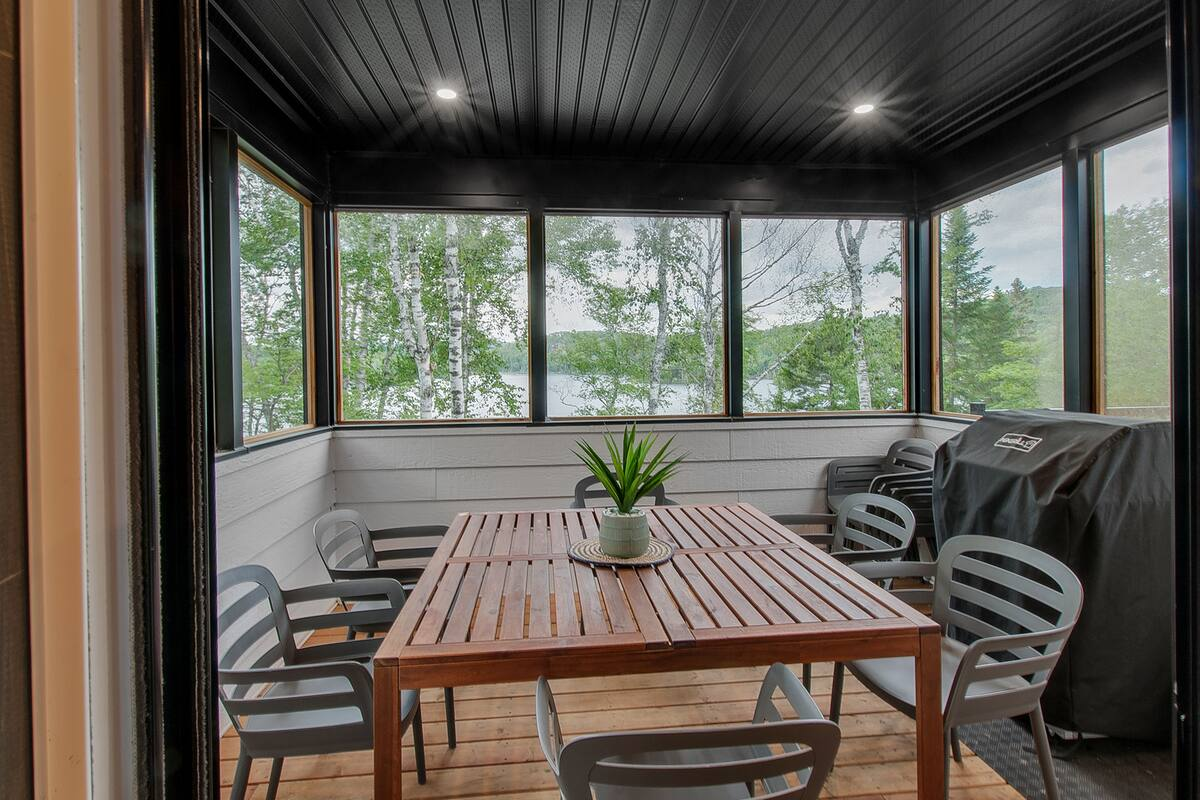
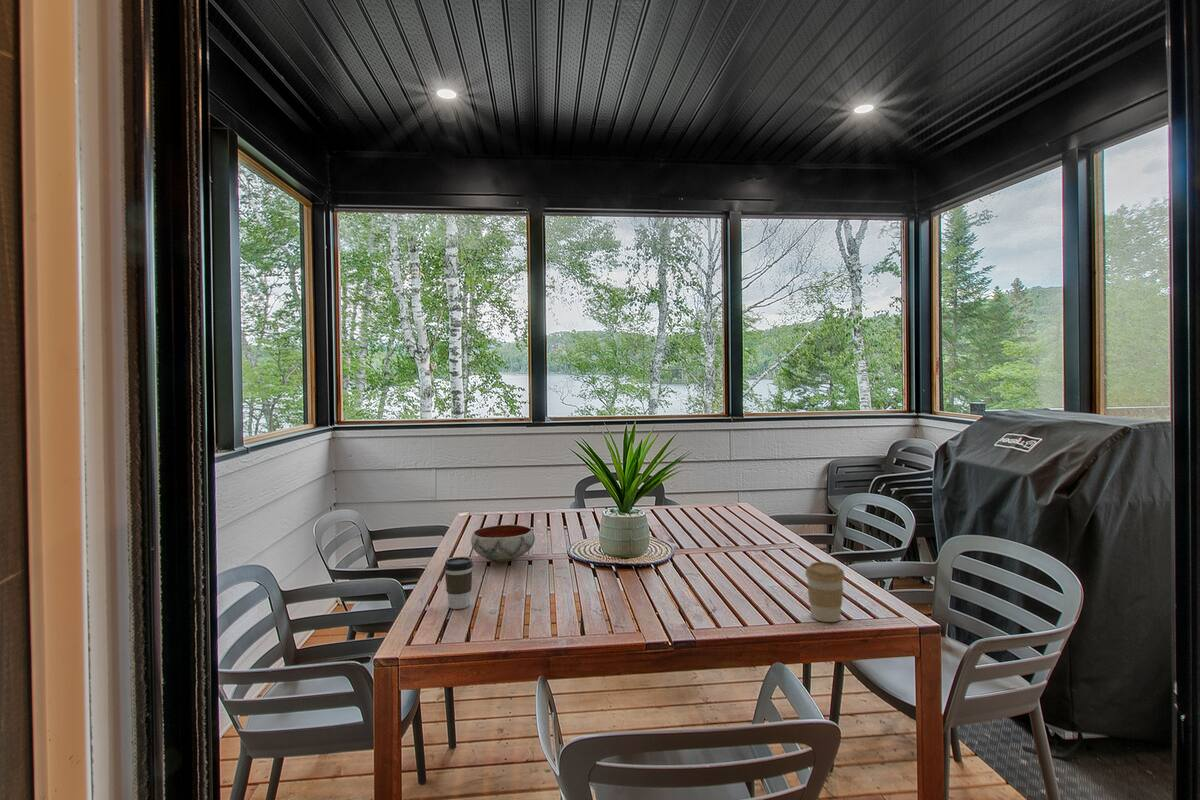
+ bowl [470,524,536,564]
+ coffee cup [443,556,474,610]
+ coffee cup [804,561,846,623]
